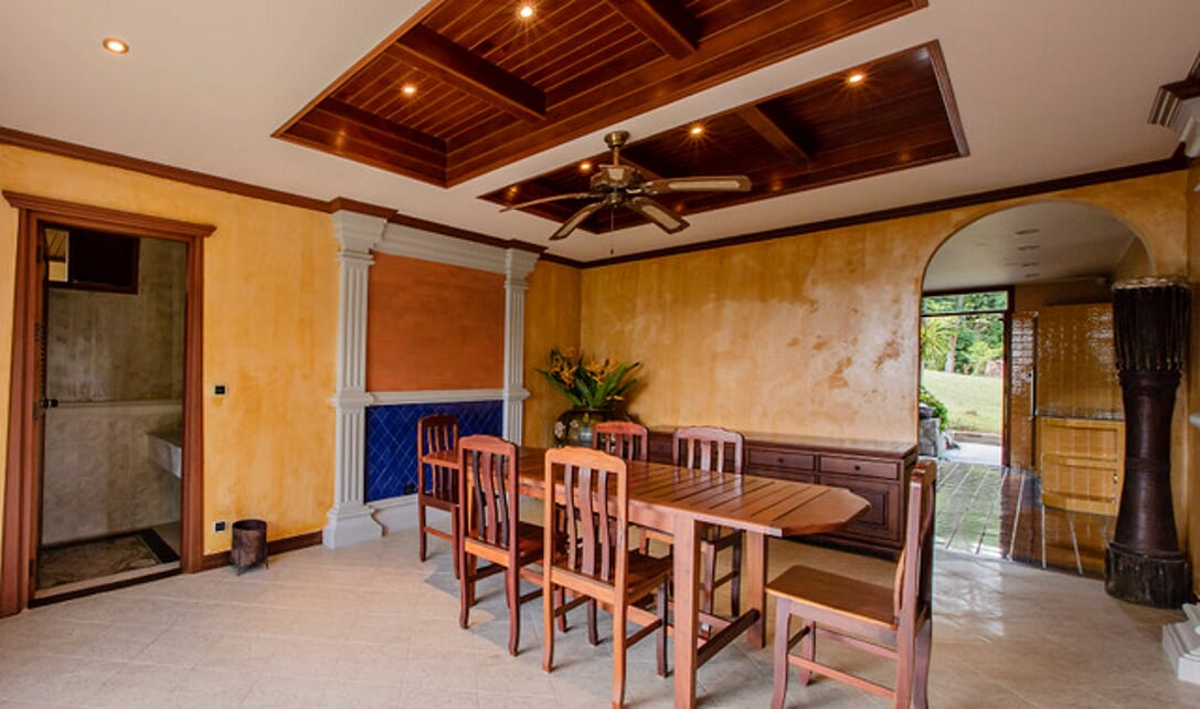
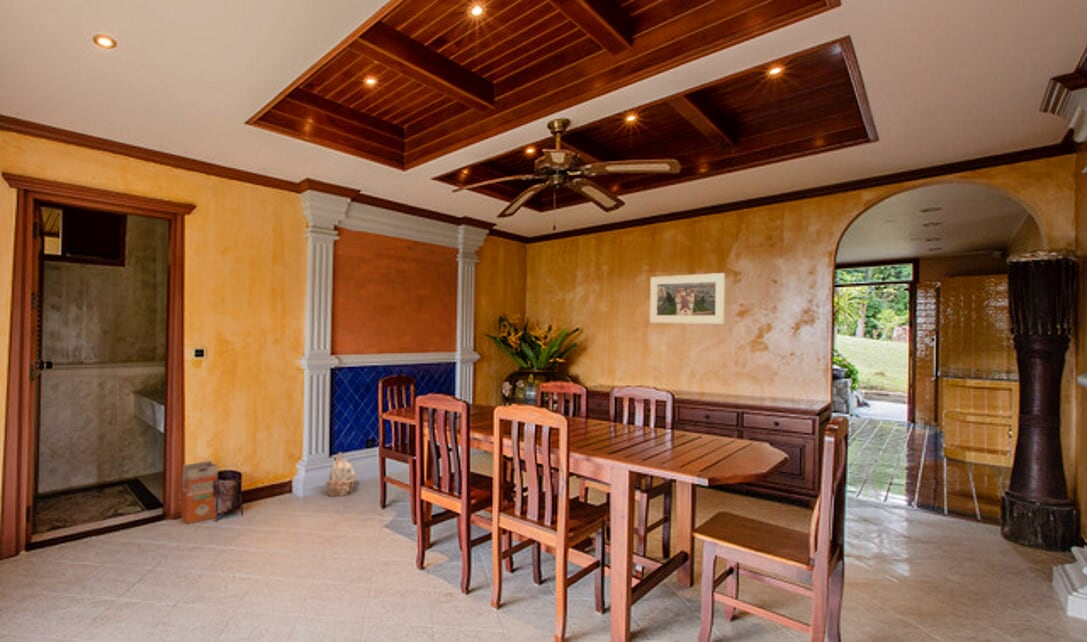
+ waste bin [181,460,219,525]
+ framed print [649,272,726,325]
+ basket [325,451,357,497]
